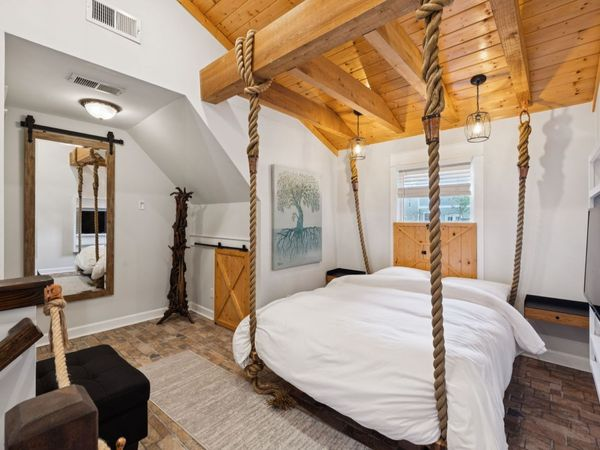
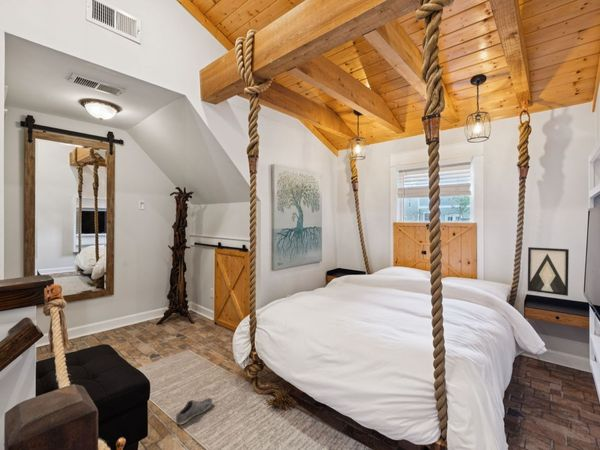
+ wall art [527,246,570,297]
+ shoe [175,397,214,426]
